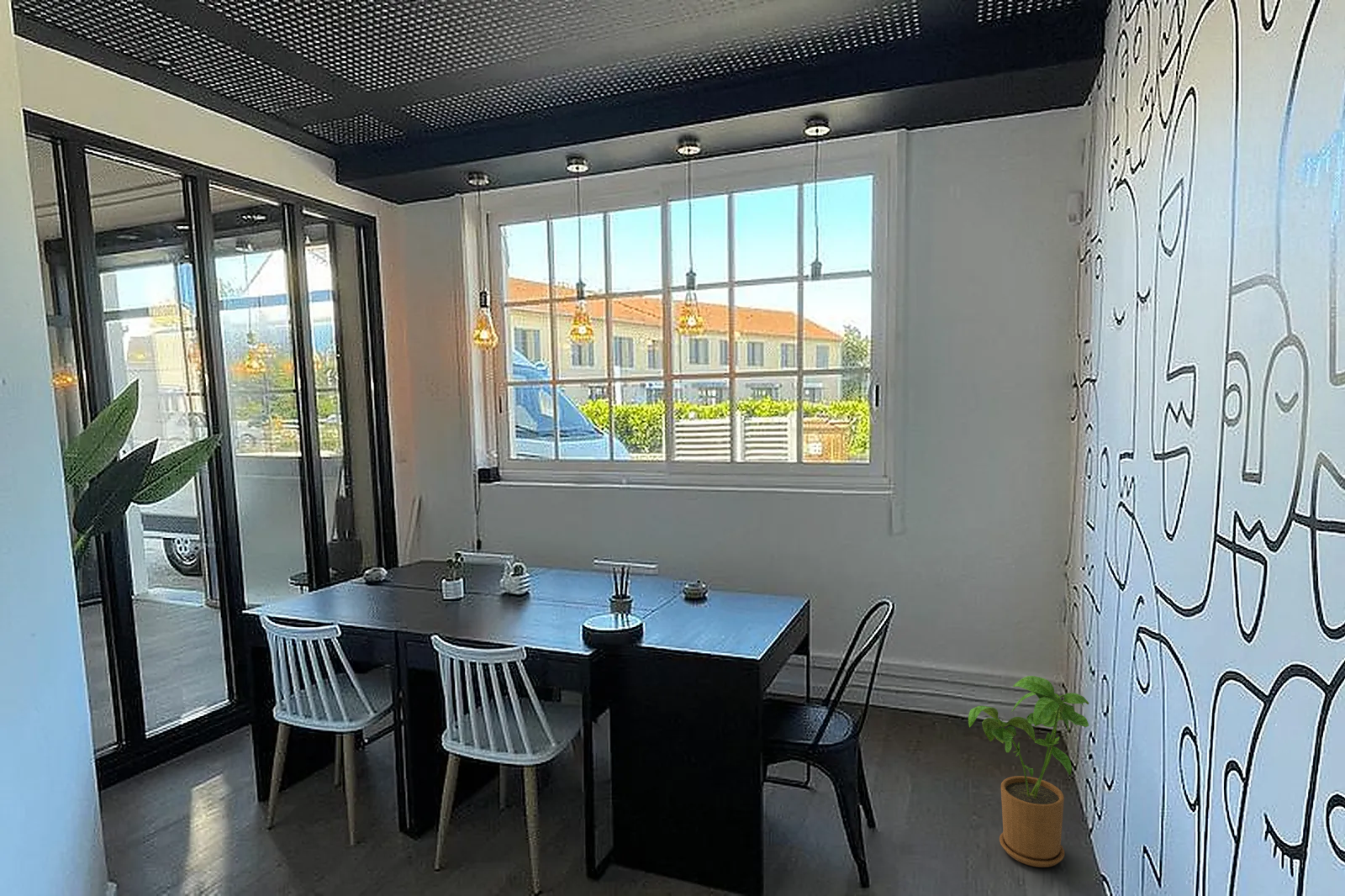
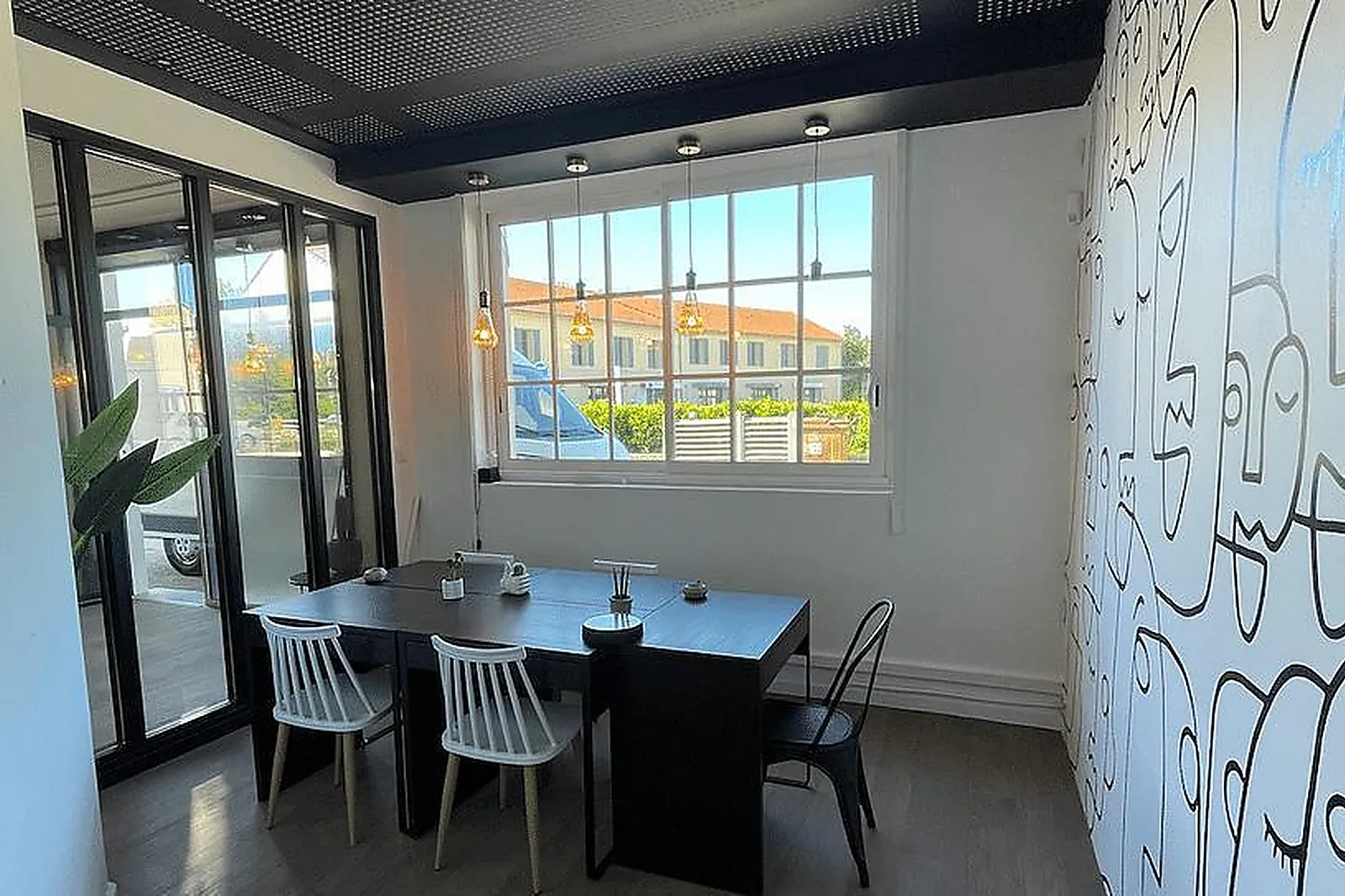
- house plant [968,675,1089,868]
